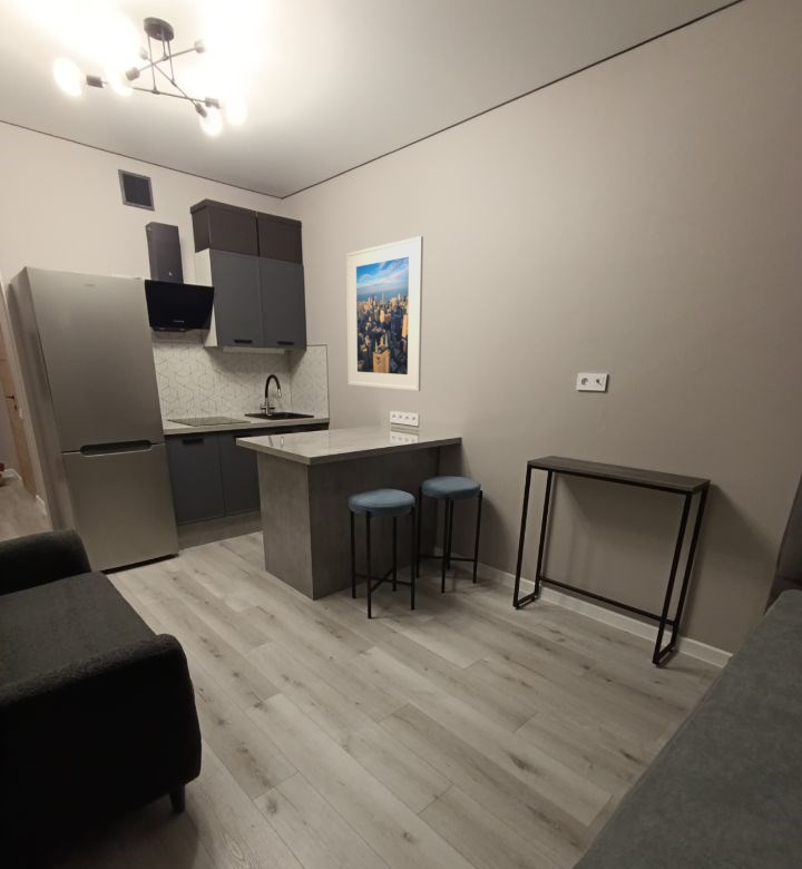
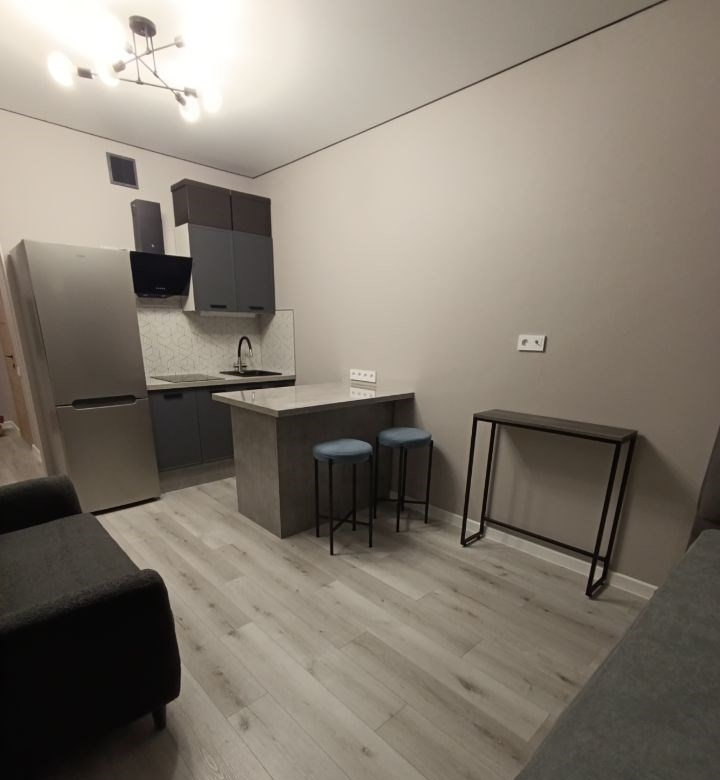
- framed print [345,235,424,392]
